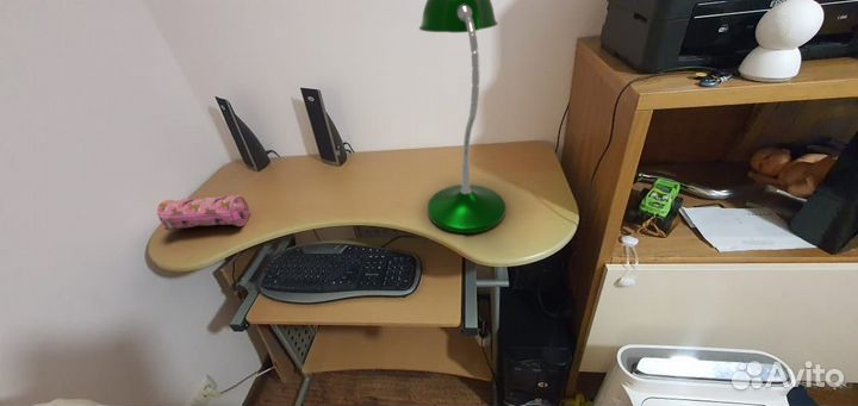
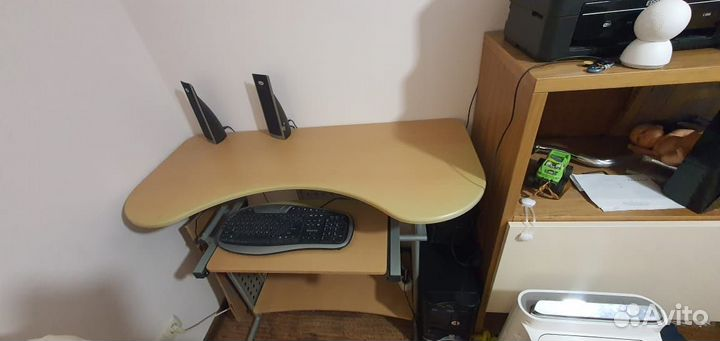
- desk lamp [418,0,506,235]
- pencil case [156,194,250,231]
